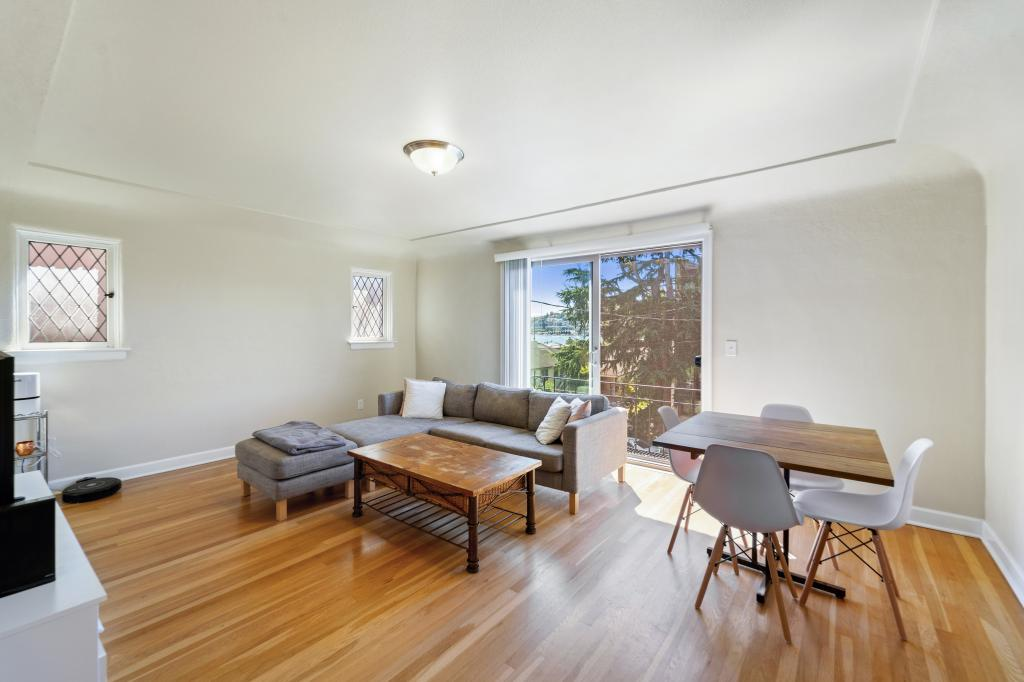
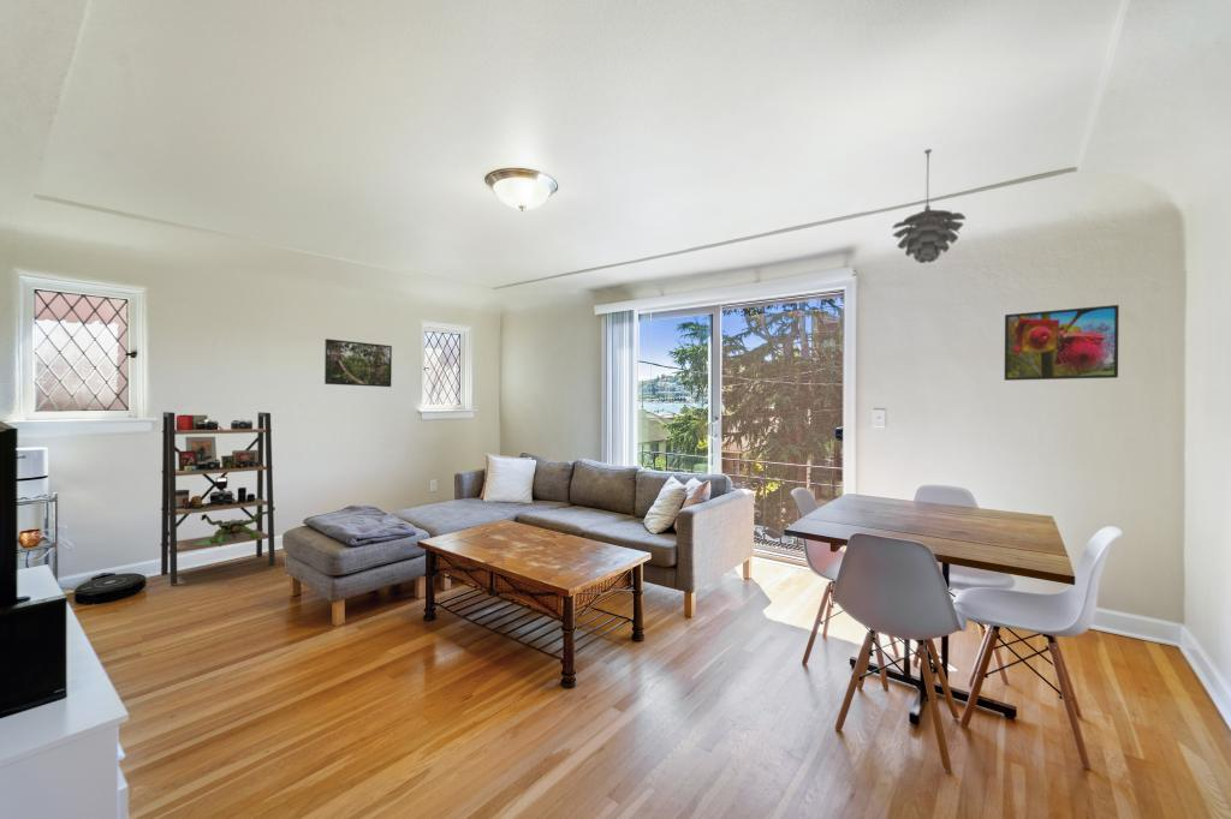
+ shelving unit [160,411,276,586]
+ pendant light [891,148,967,264]
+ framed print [1004,304,1120,382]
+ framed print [323,337,393,388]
